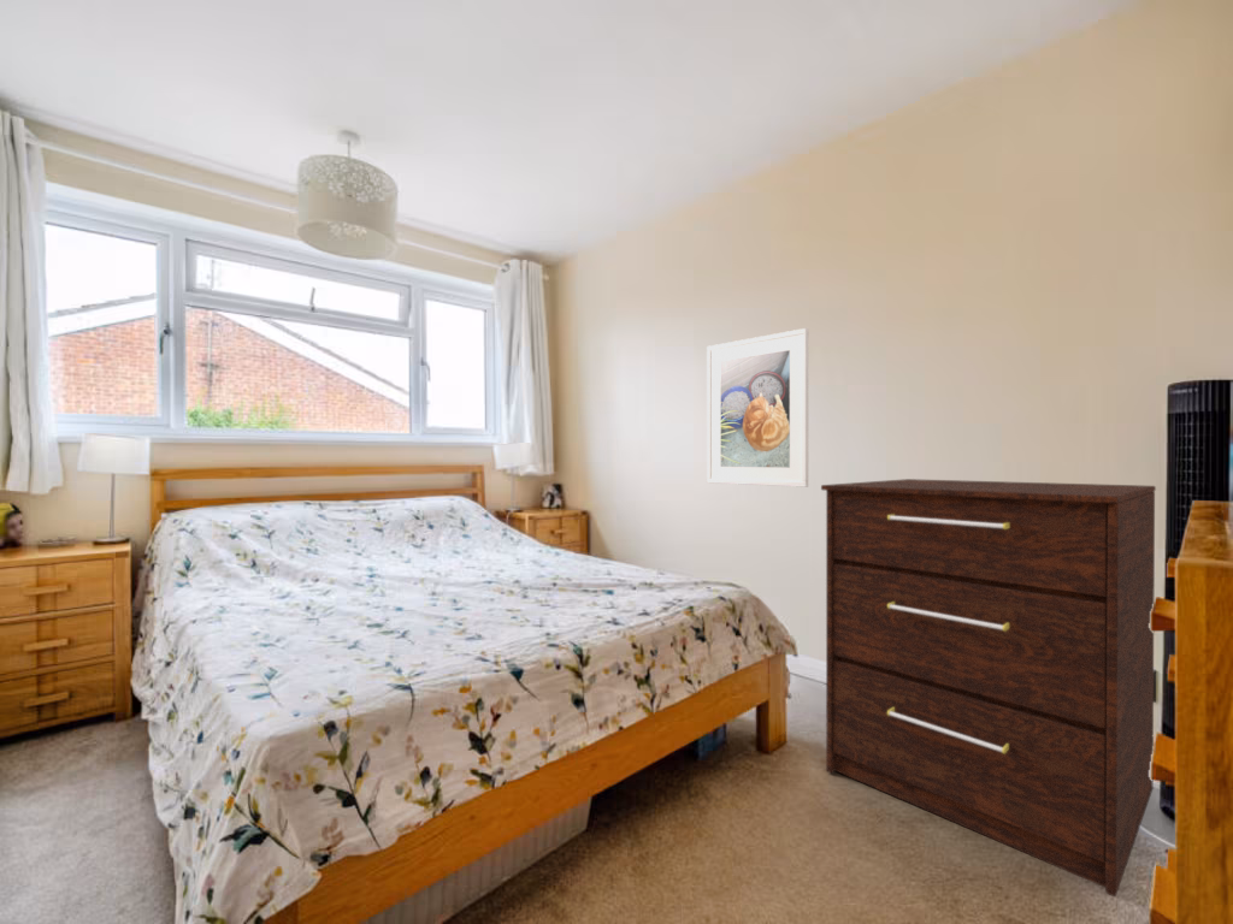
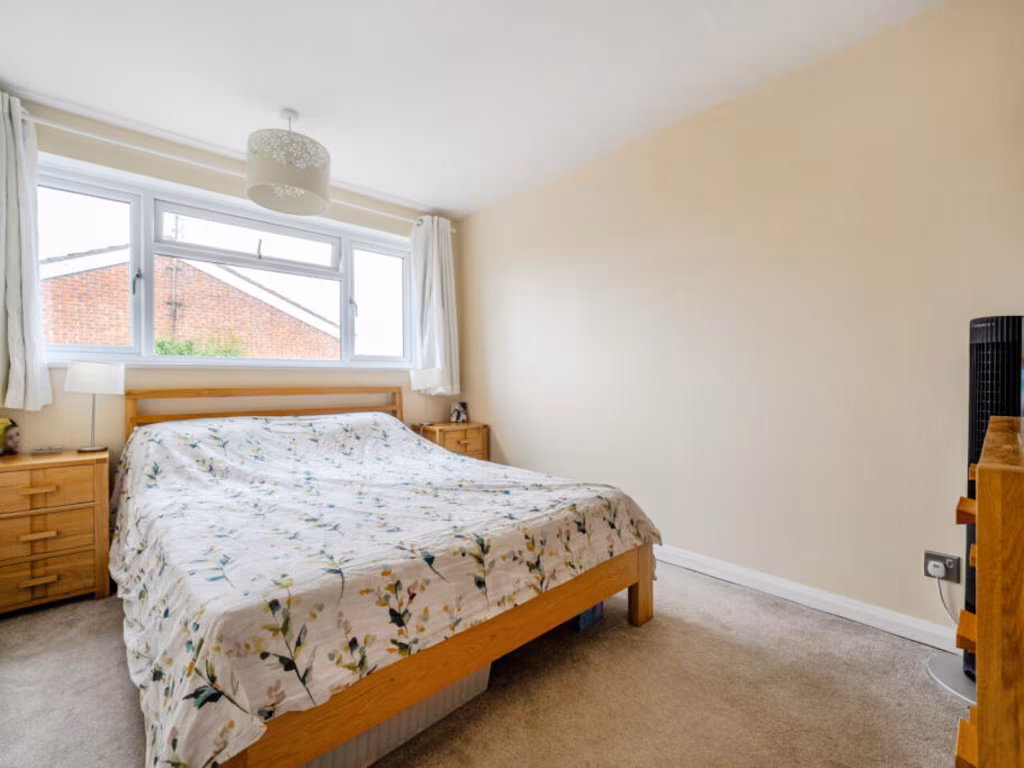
- dresser [820,478,1157,898]
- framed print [706,327,809,488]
